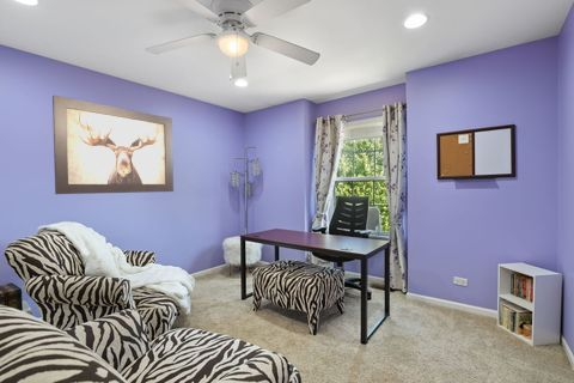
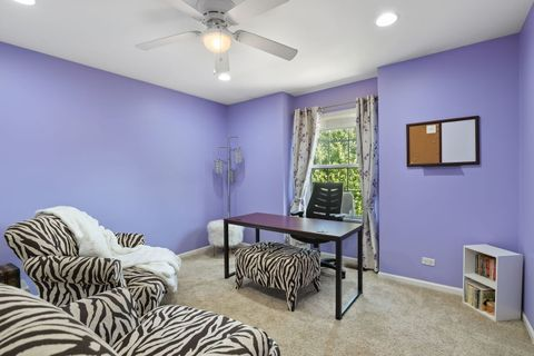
- wall art [51,95,175,195]
